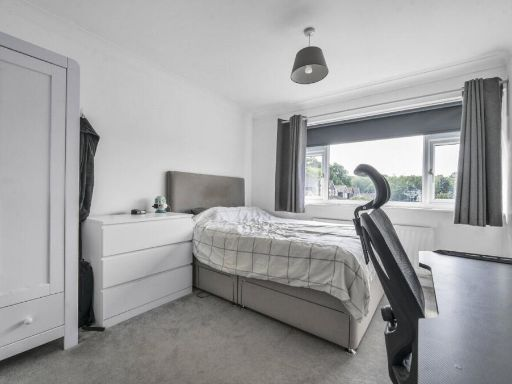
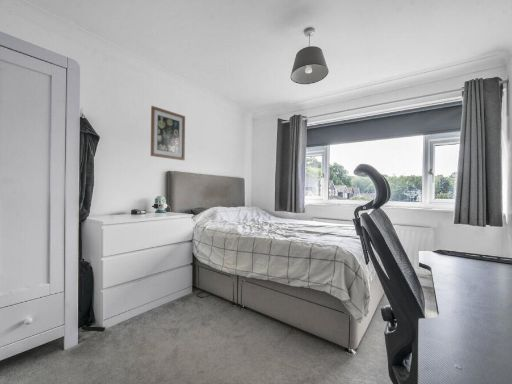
+ wall art [150,105,186,161]
